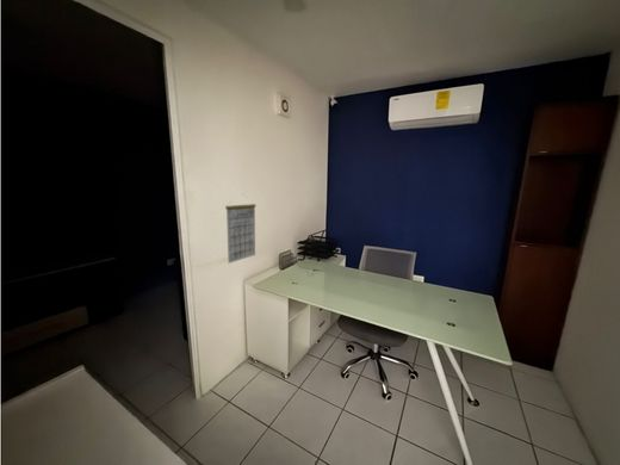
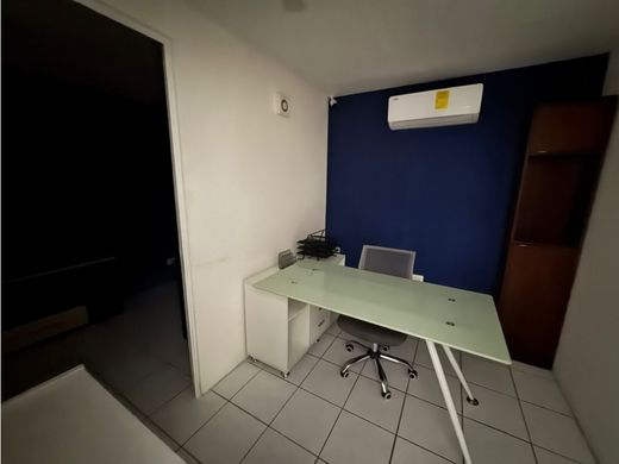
- calendar [224,194,258,265]
